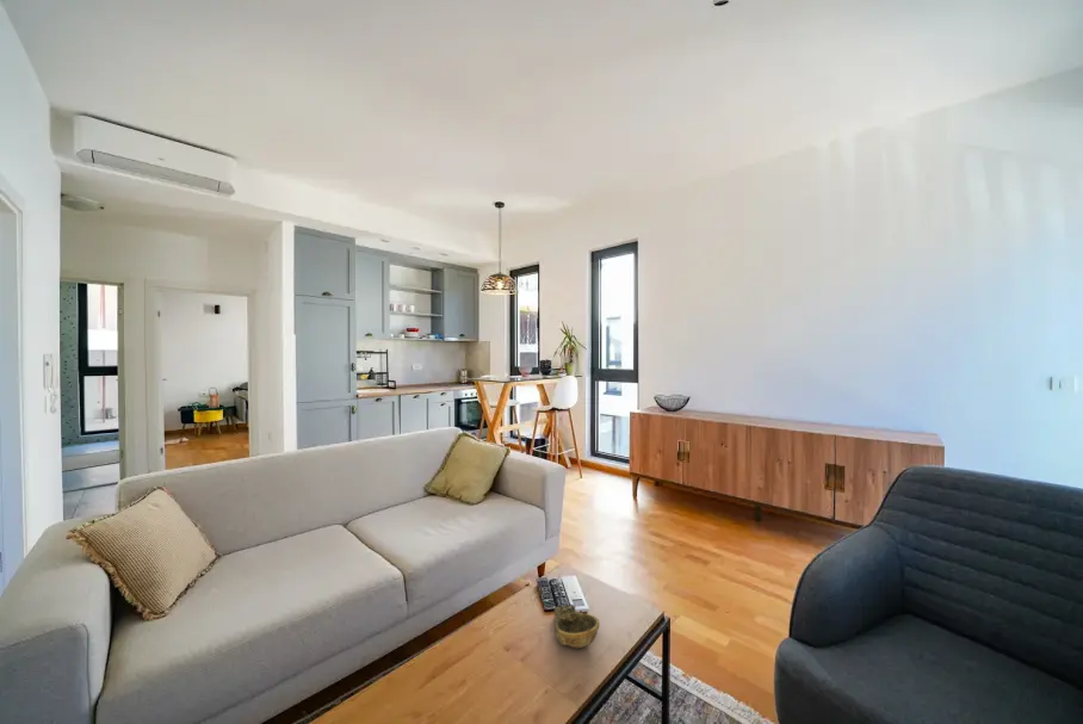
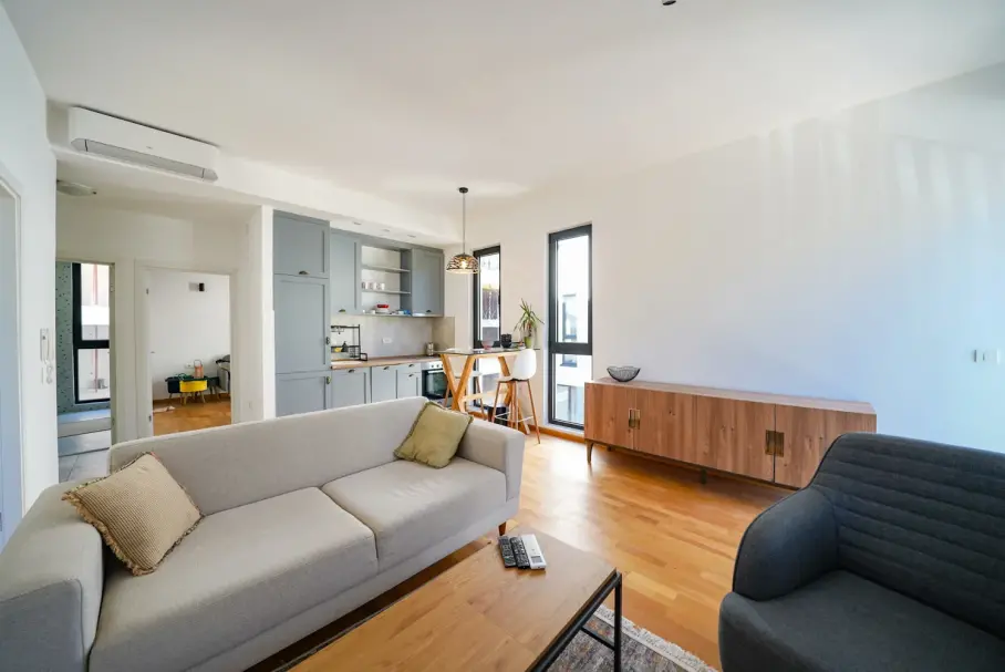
- decorative bowl [553,604,601,650]
